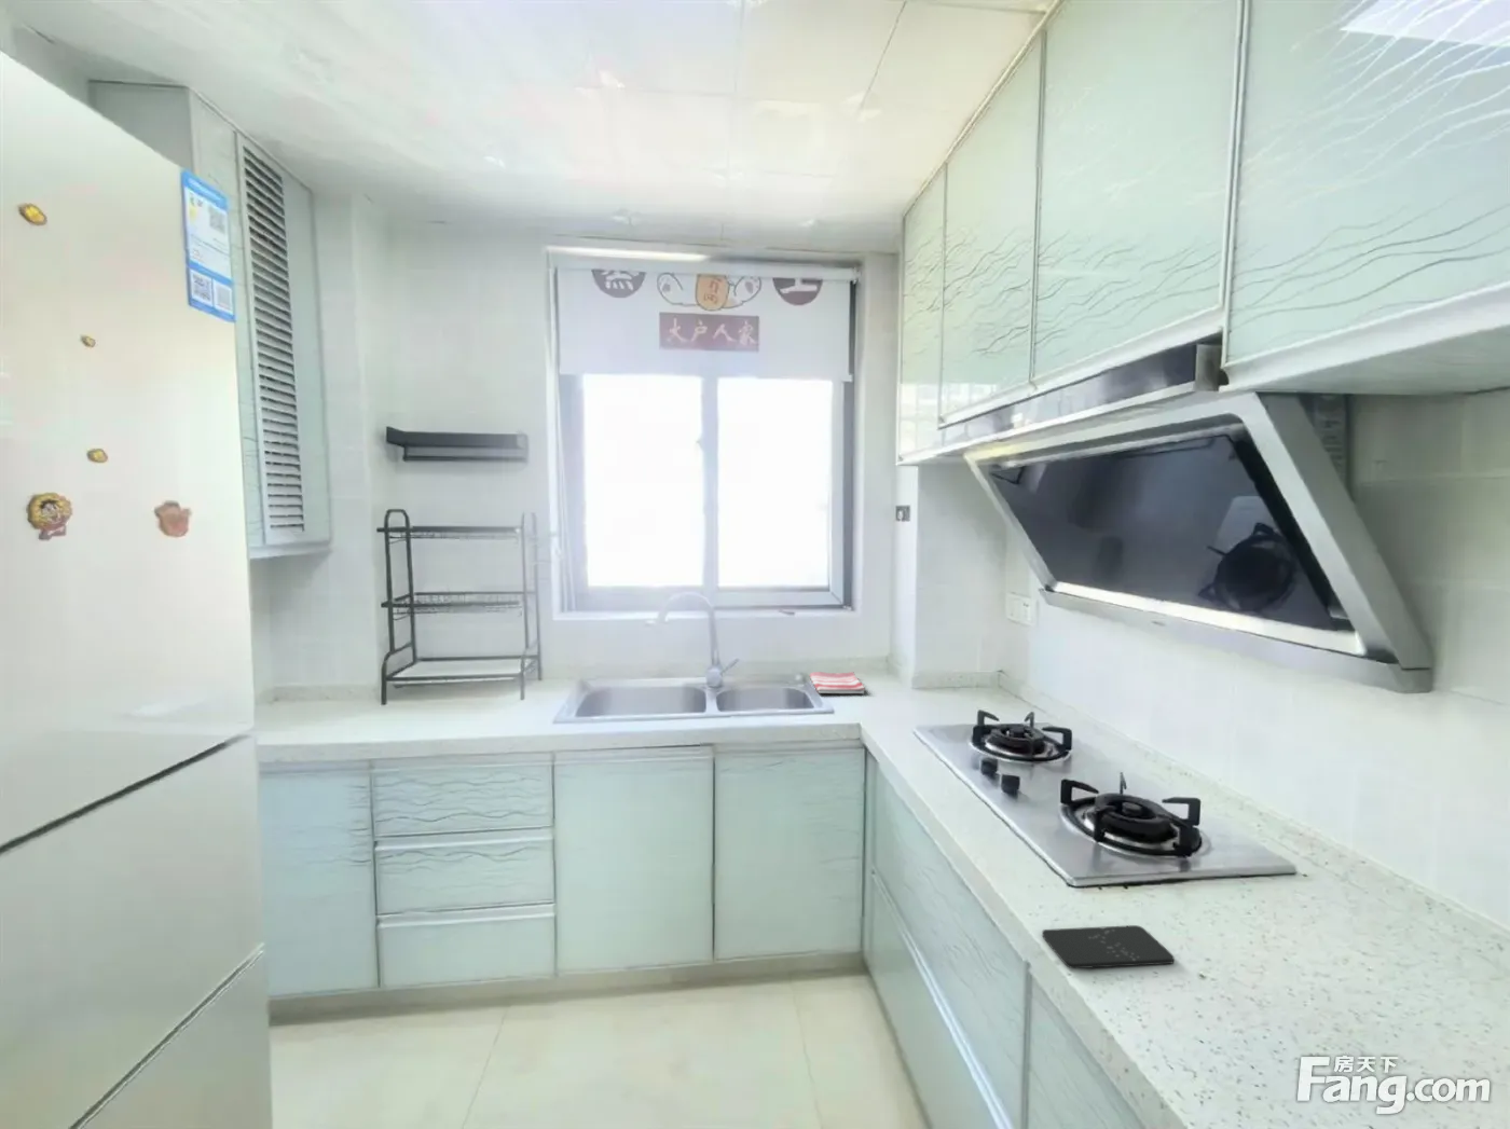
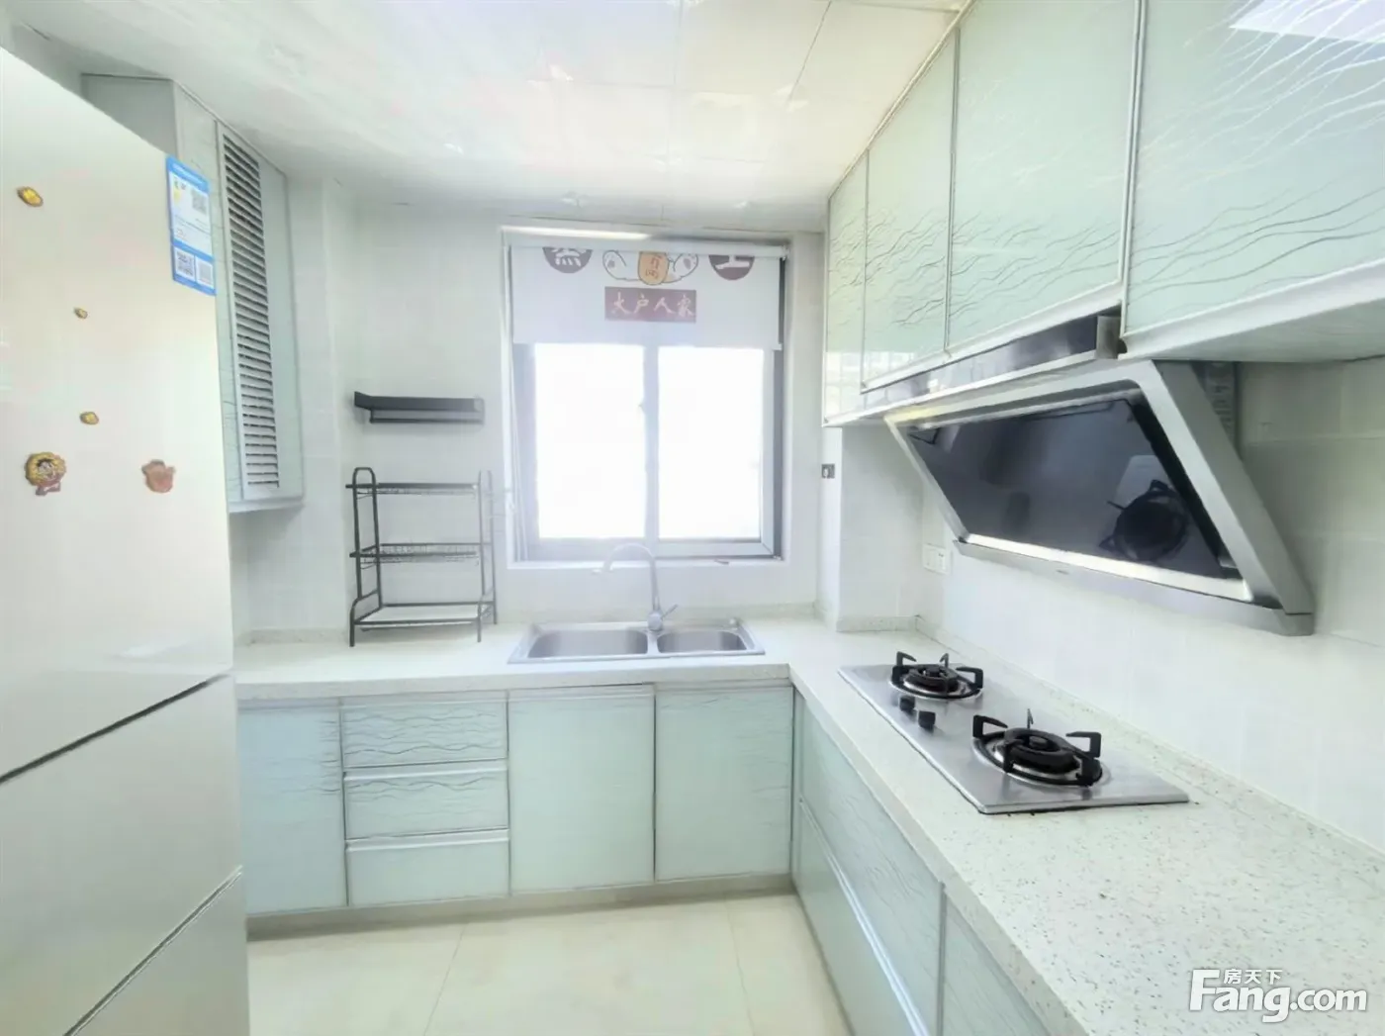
- smartphone [1040,924,1175,969]
- dish towel [809,671,866,695]
